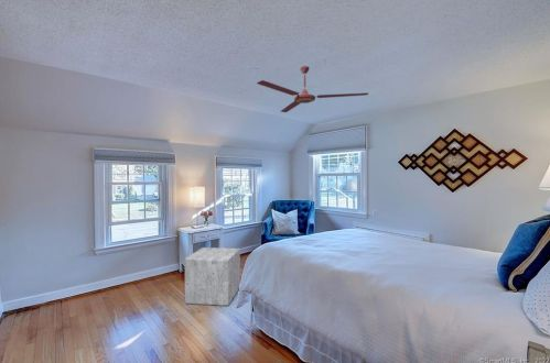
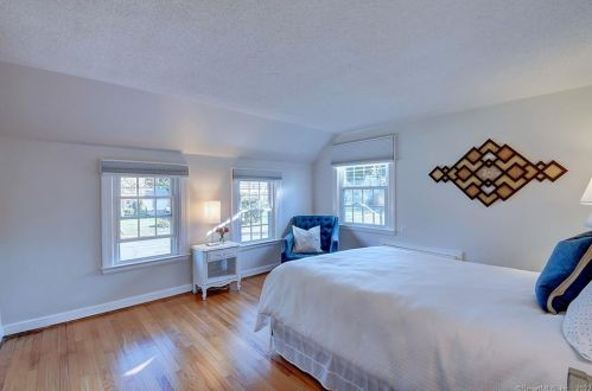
- ceiling fan [256,65,369,113]
- stool [184,246,241,307]
